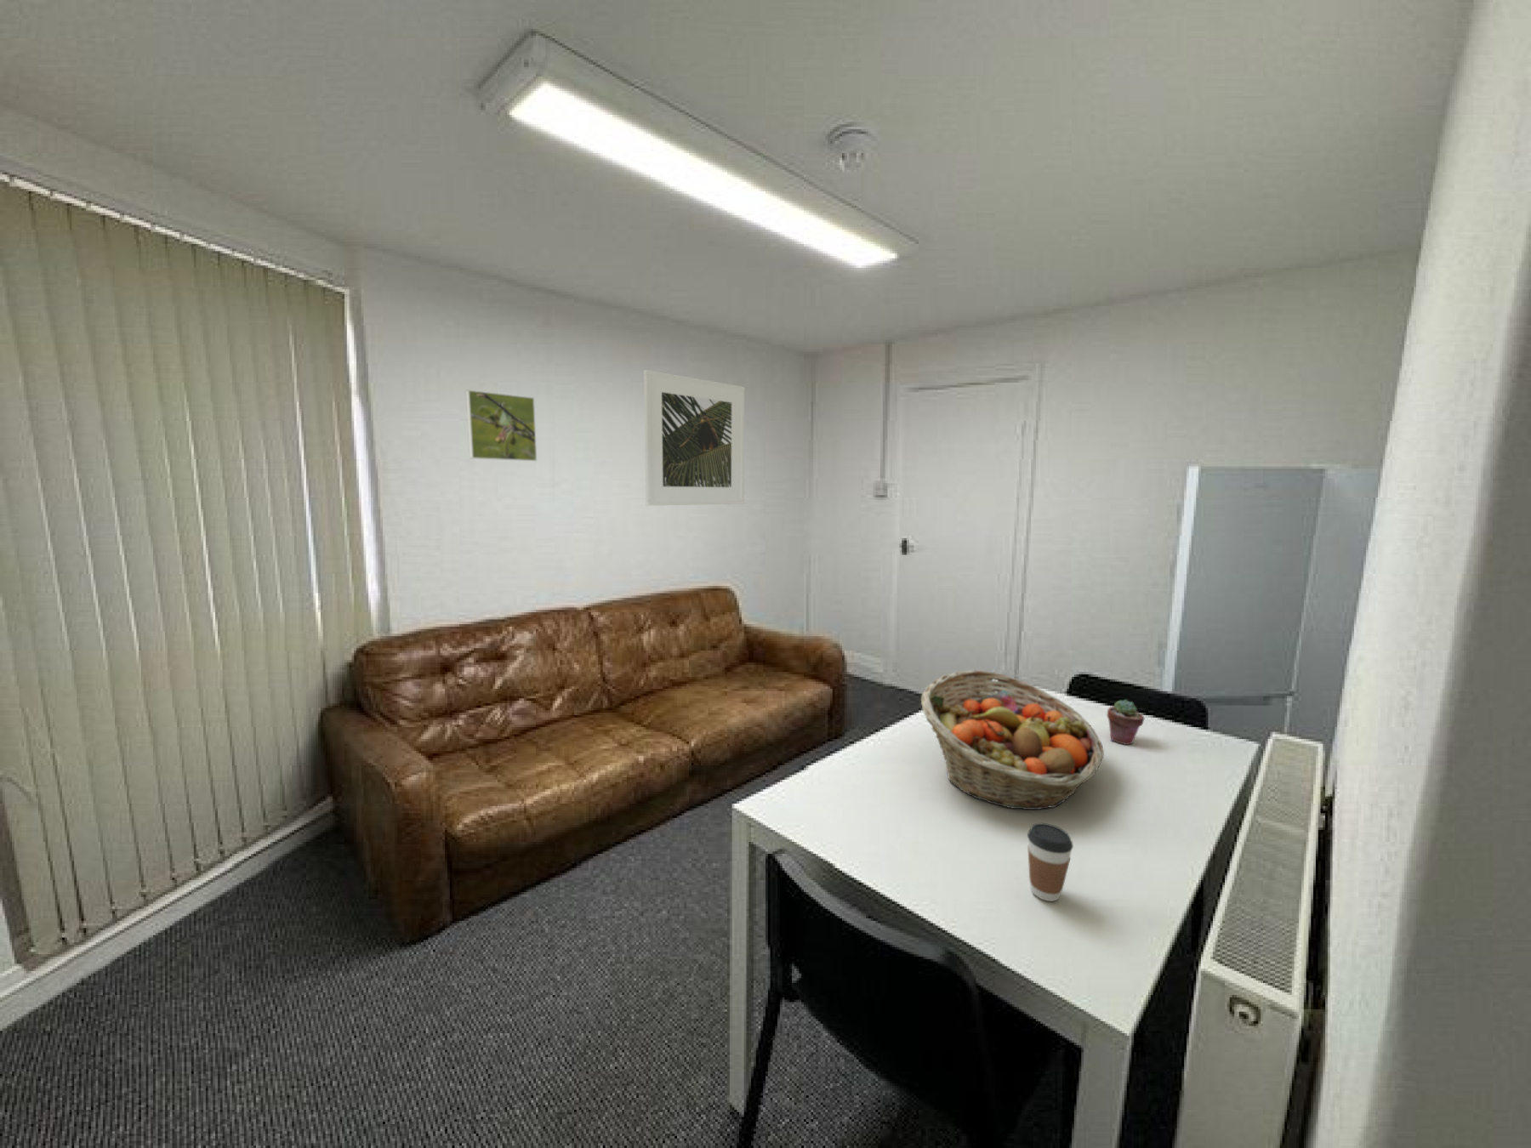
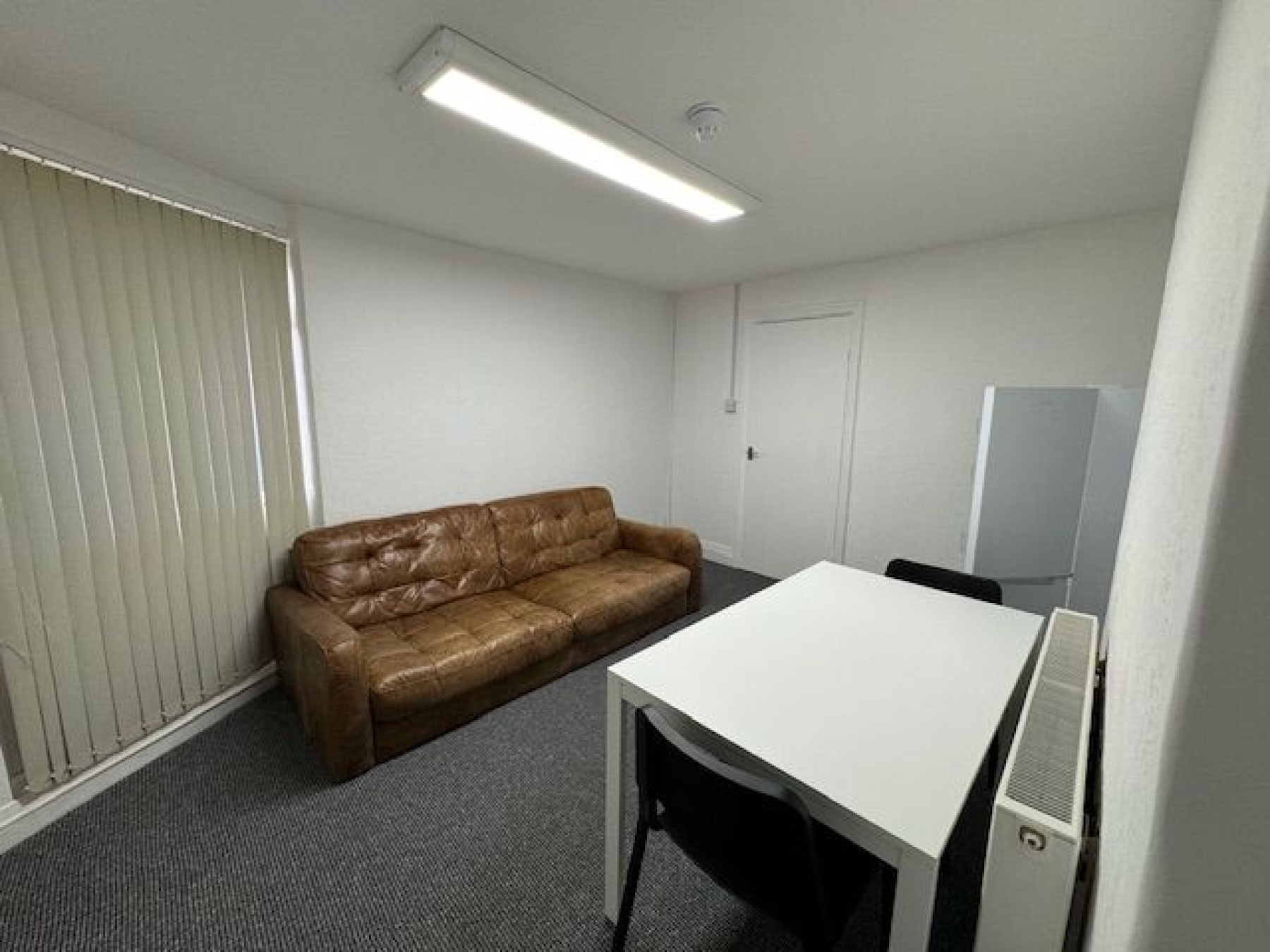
- potted succulent [1105,699,1145,745]
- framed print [465,388,538,462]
- coffee cup [1027,822,1074,902]
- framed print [643,369,745,506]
- fruit basket [920,669,1105,810]
